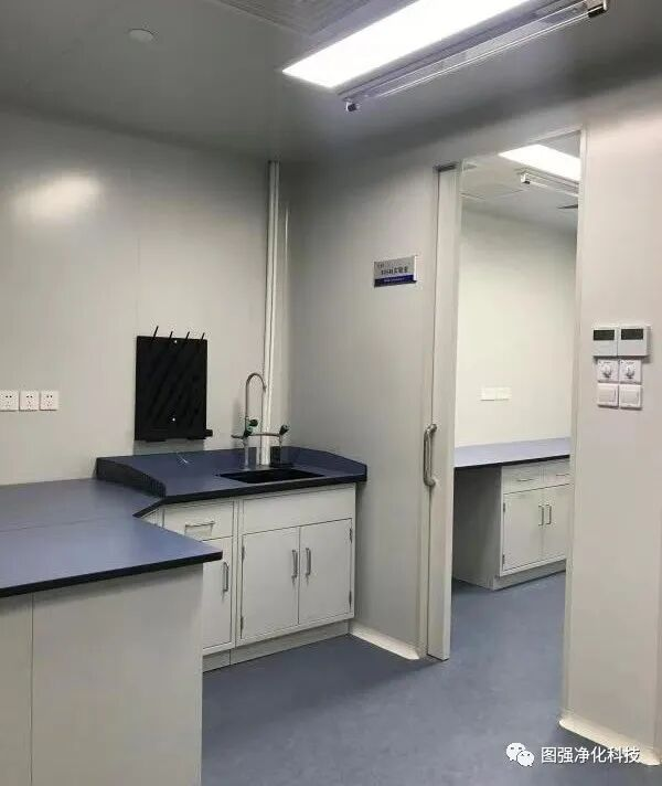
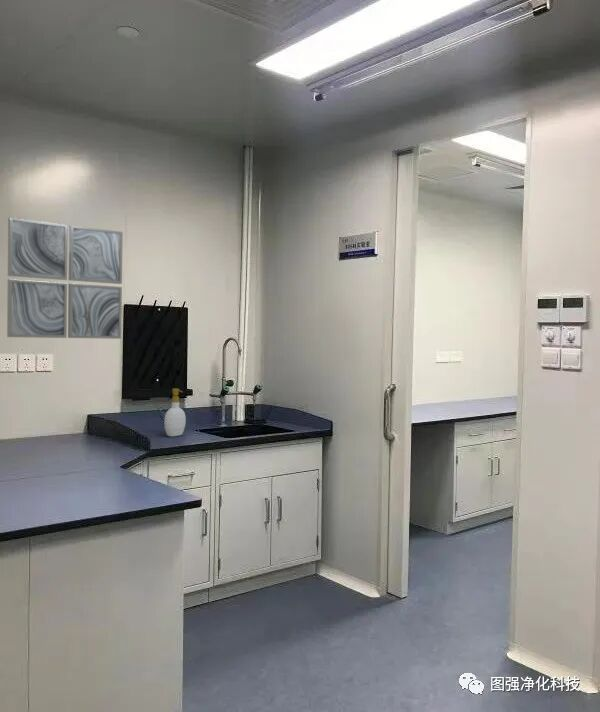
+ soap bottle [163,388,187,438]
+ wall art [6,217,124,340]
